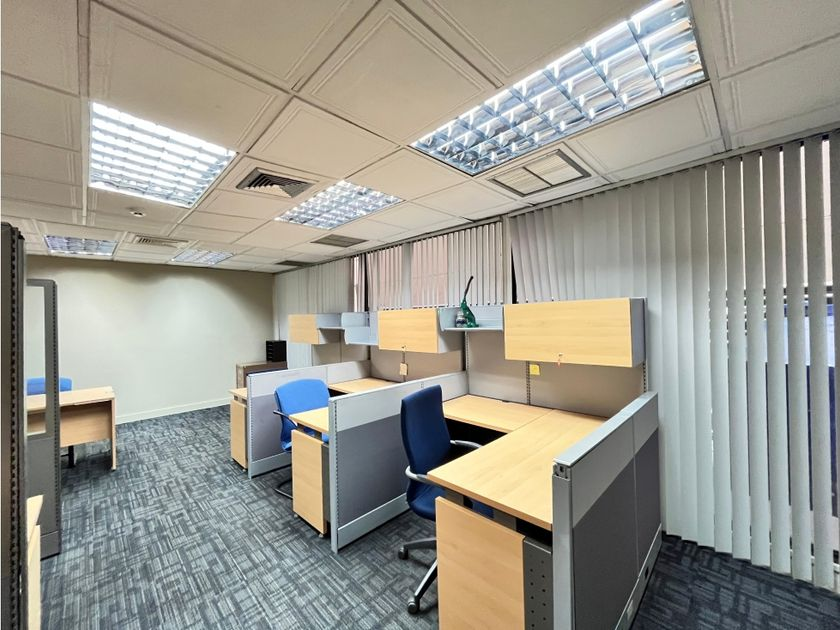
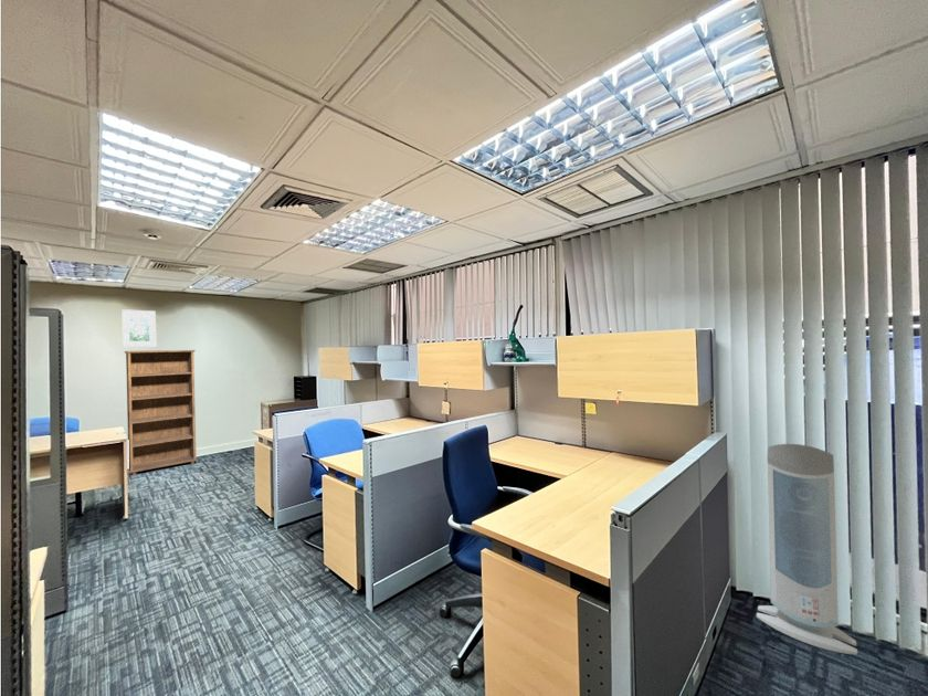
+ air purifier [756,443,858,656]
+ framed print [122,308,157,348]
+ bookcase [124,349,199,476]
